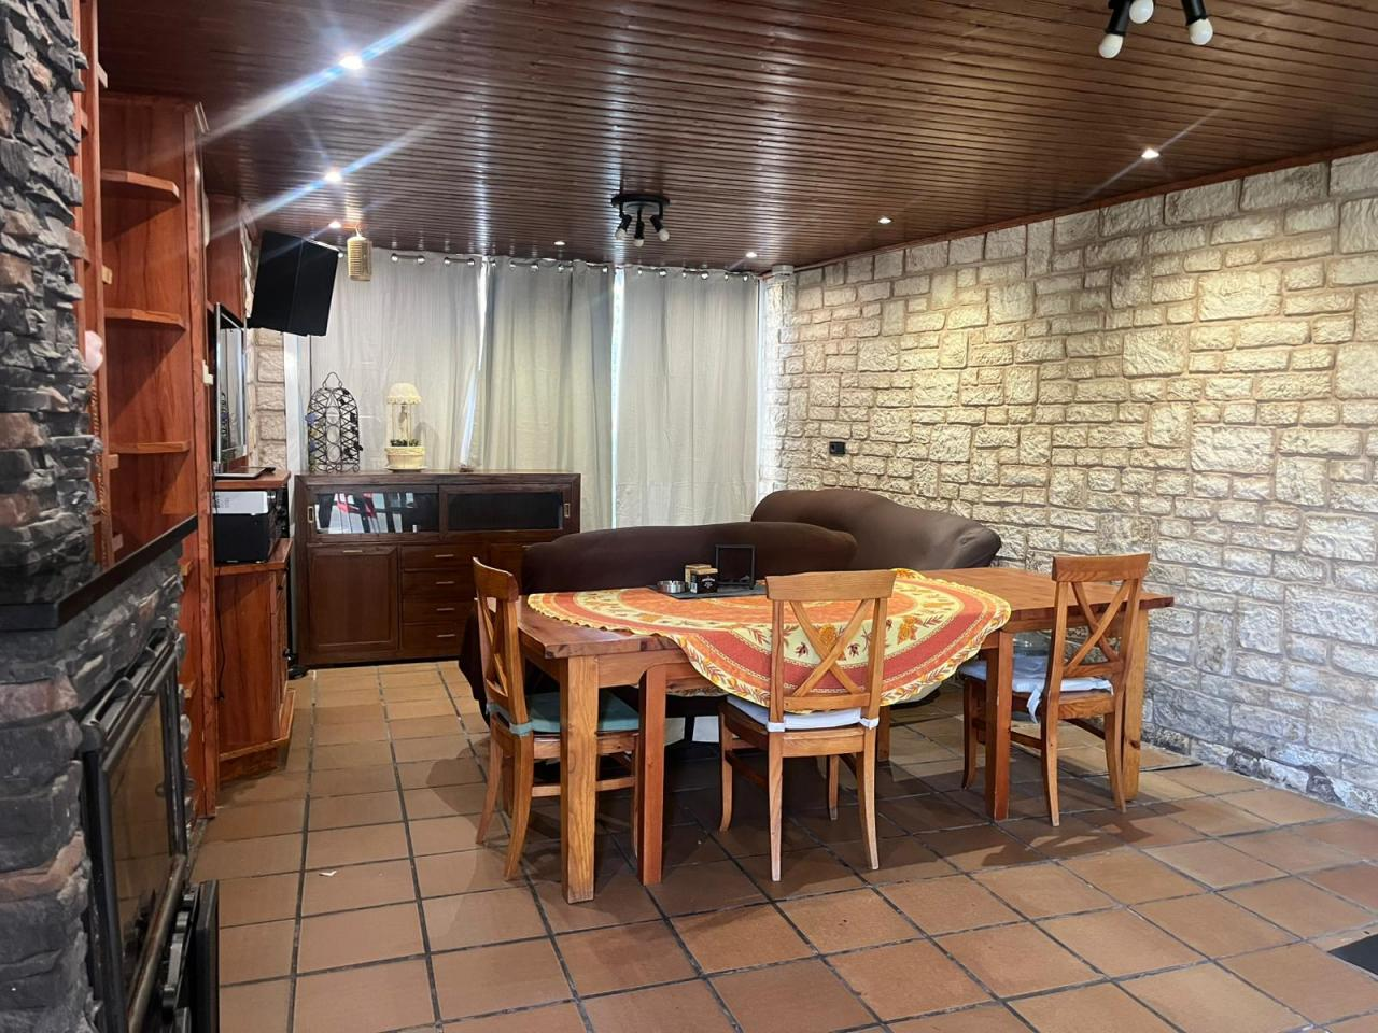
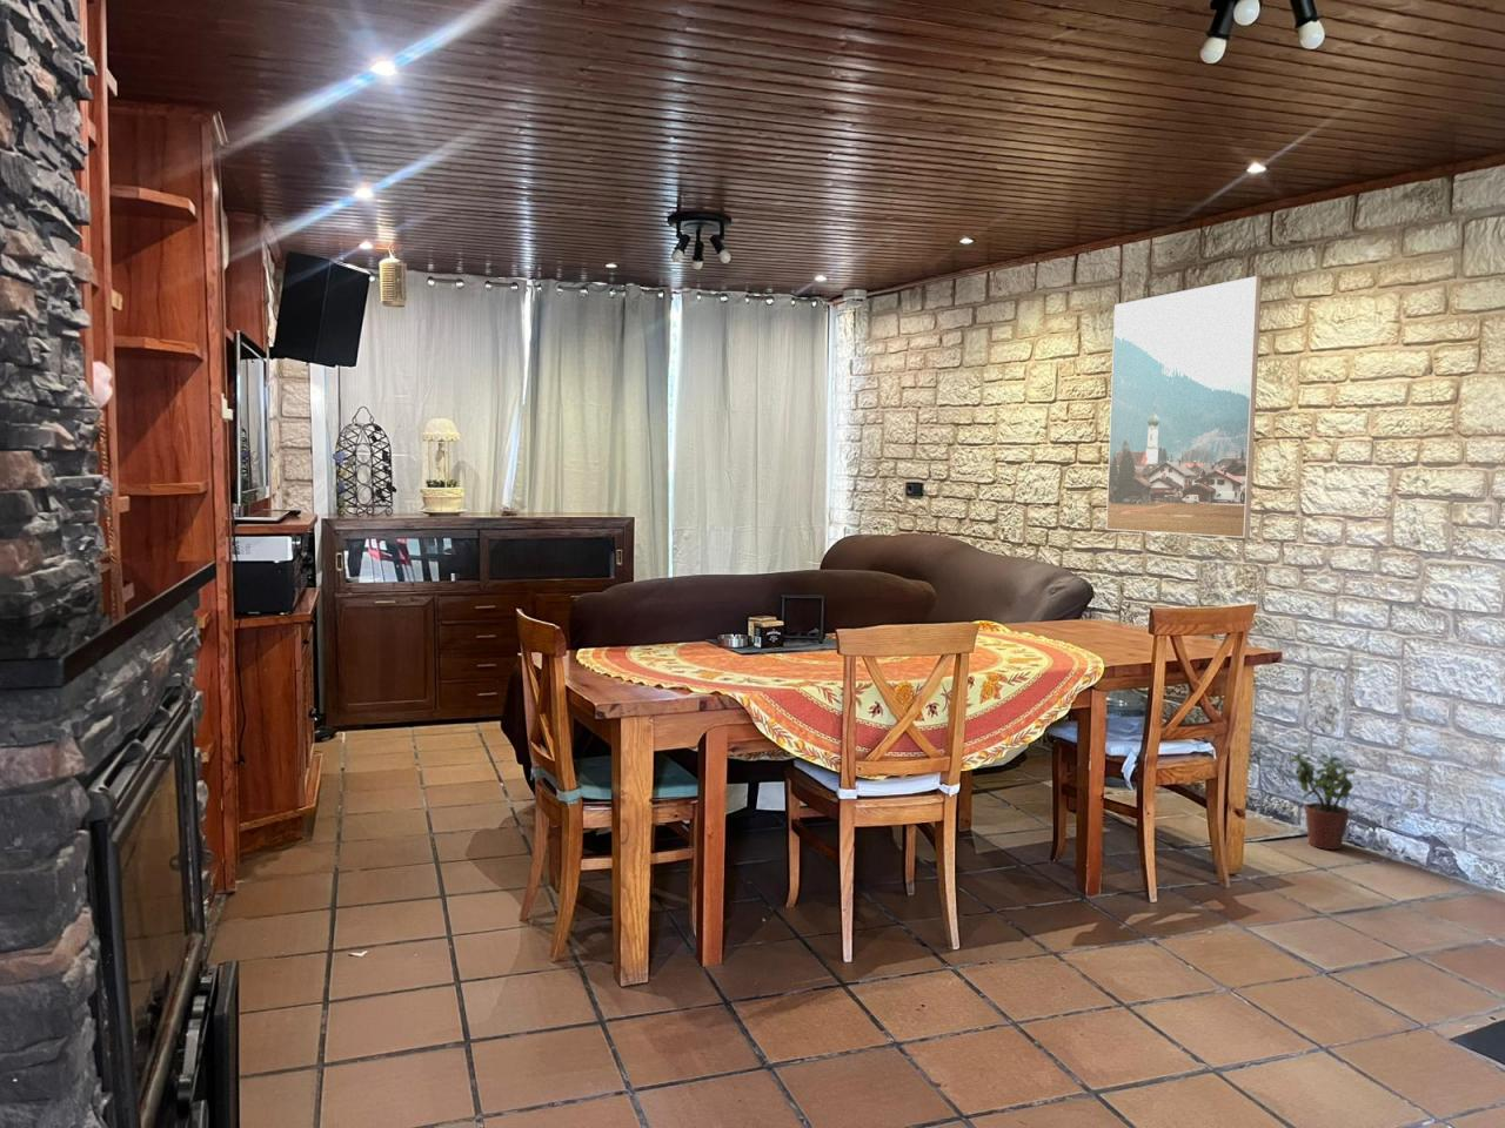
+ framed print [1106,275,1263,539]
+ potted plant [1288,750,1357,851]
